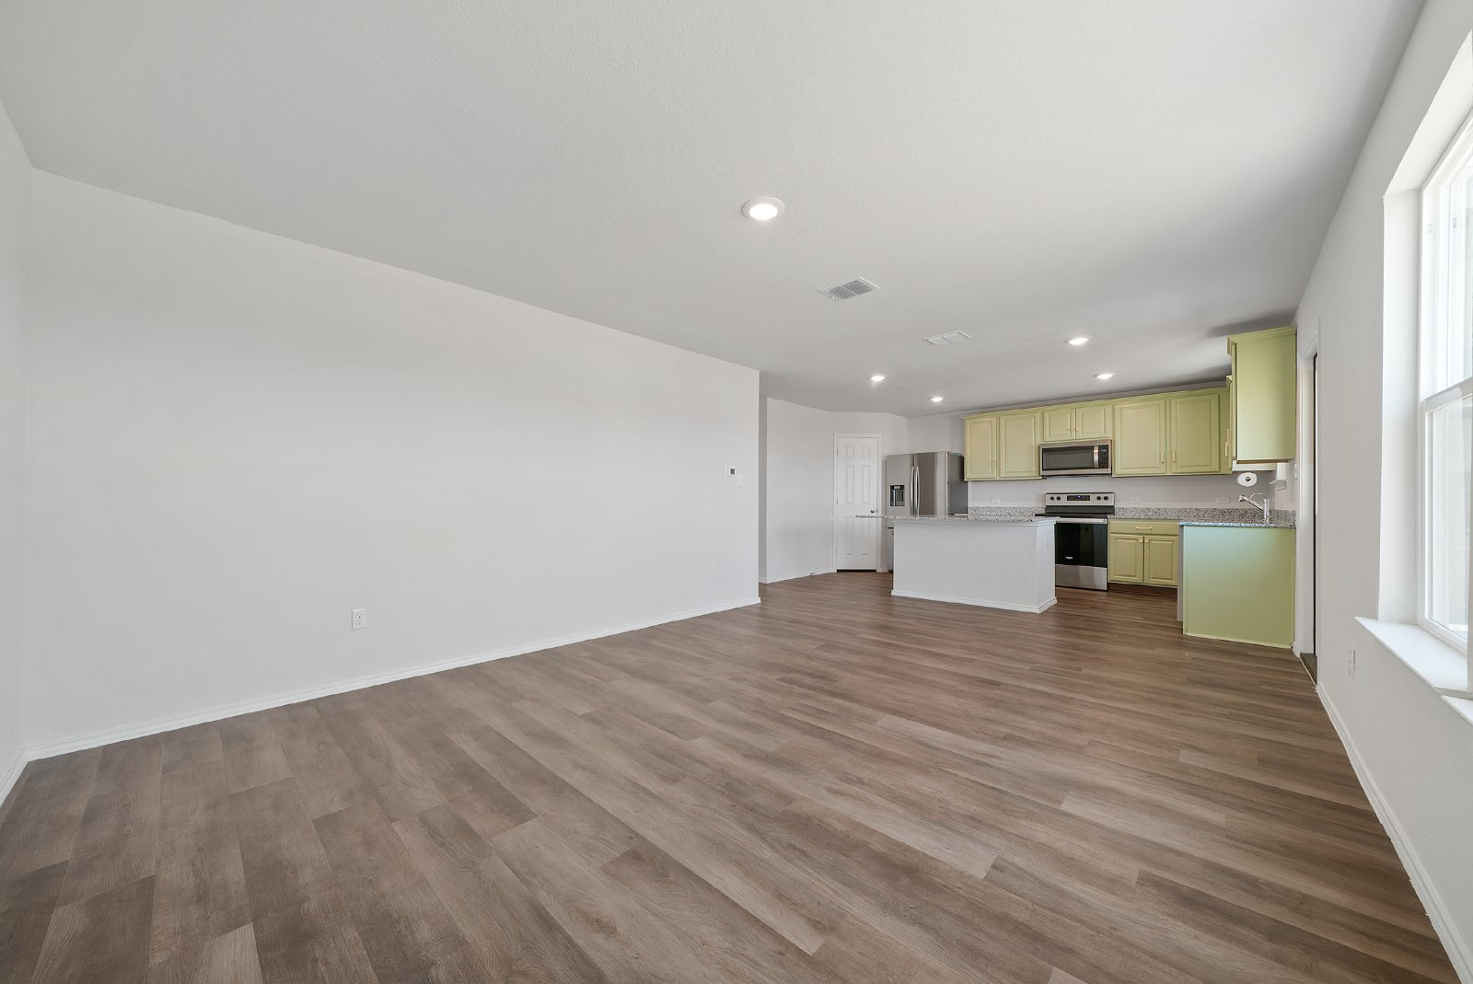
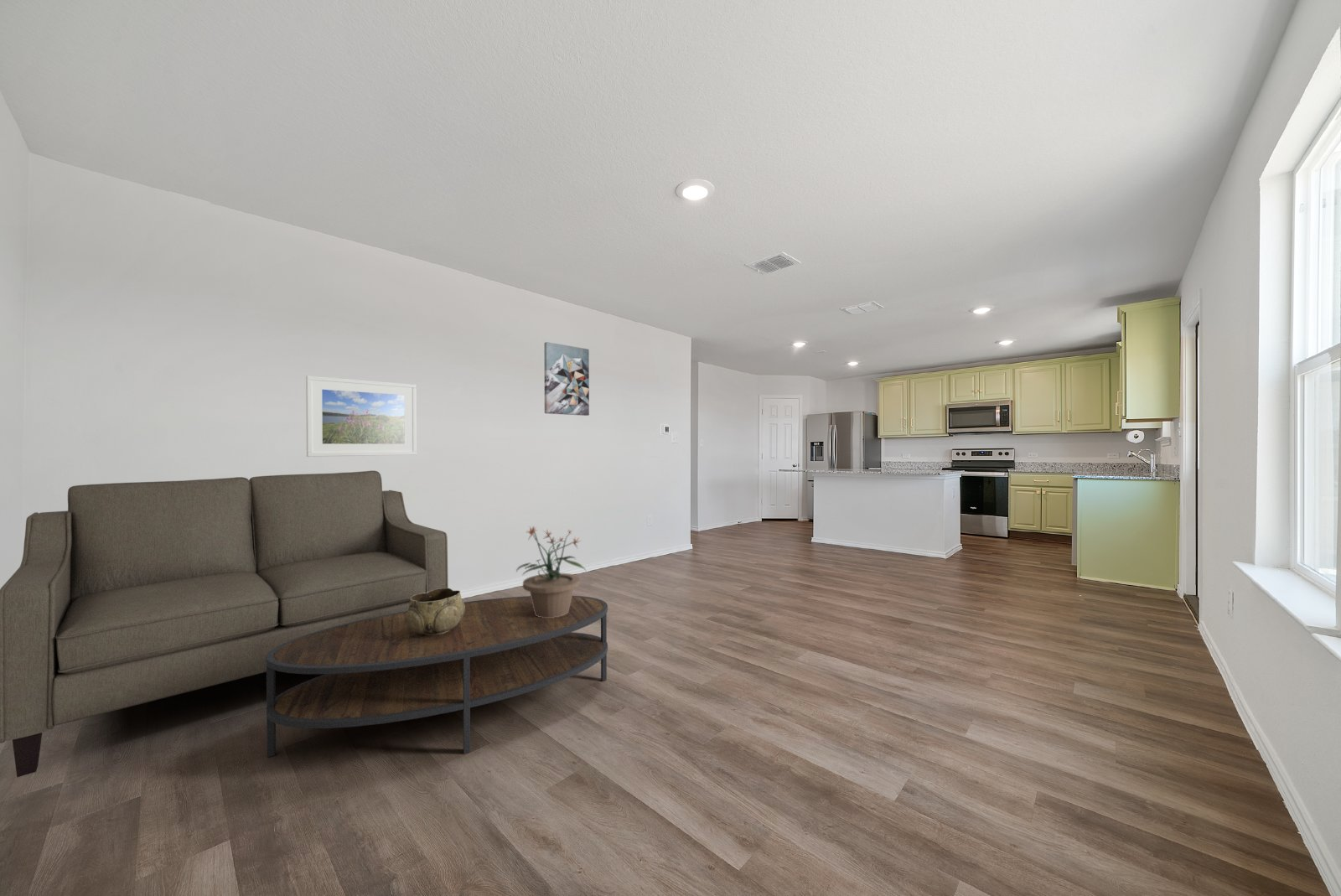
+ sofa [0,470,449,778]
+ decorative bowl [406,588,465,635]
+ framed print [305,375,417,458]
+ coffee table [266,595,608,758]
+ wall art [543,341,590,417]
+ potted plant [515,525,587,618]
